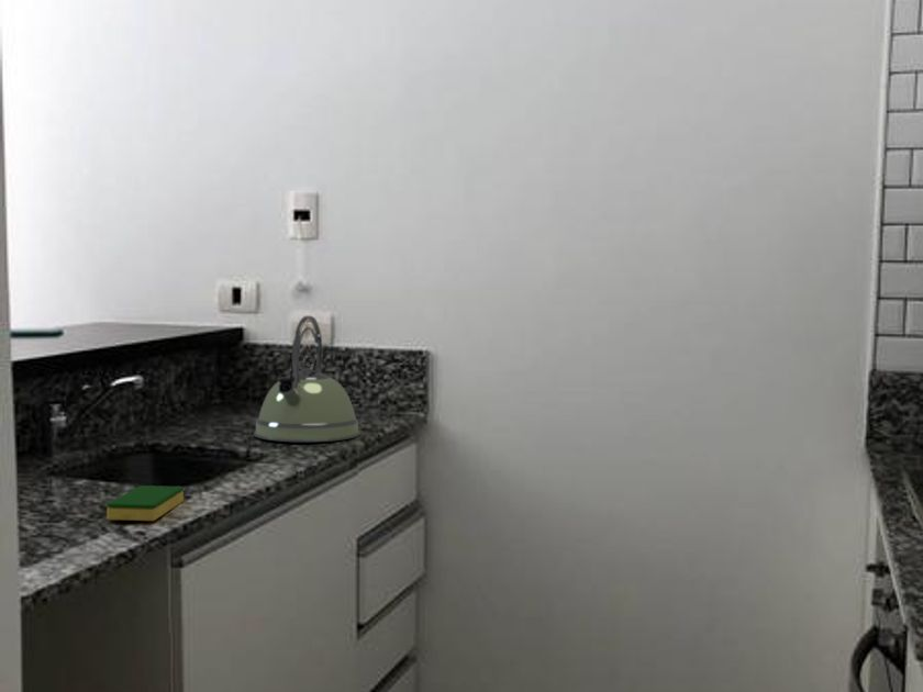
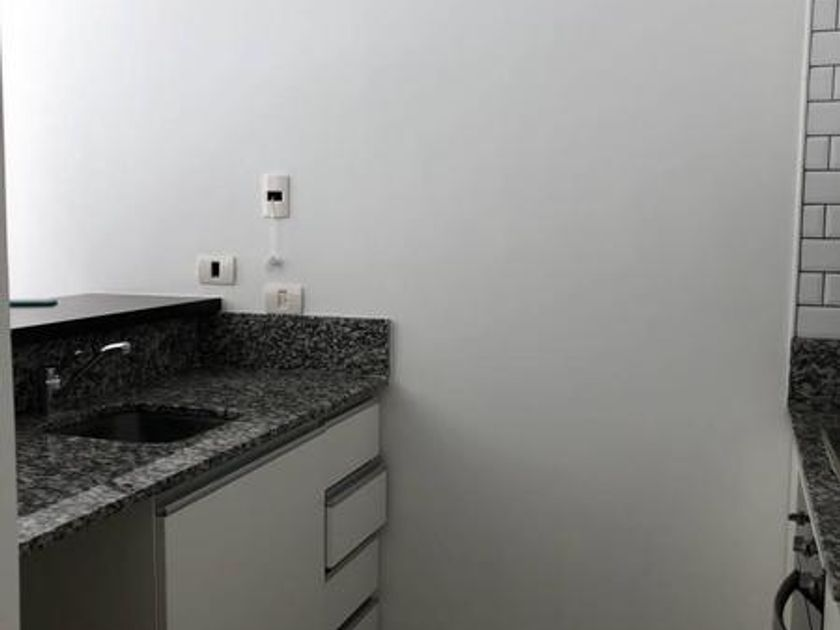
- dish sponge [105,484,185,522]
- kettle [253,315,362,443]
